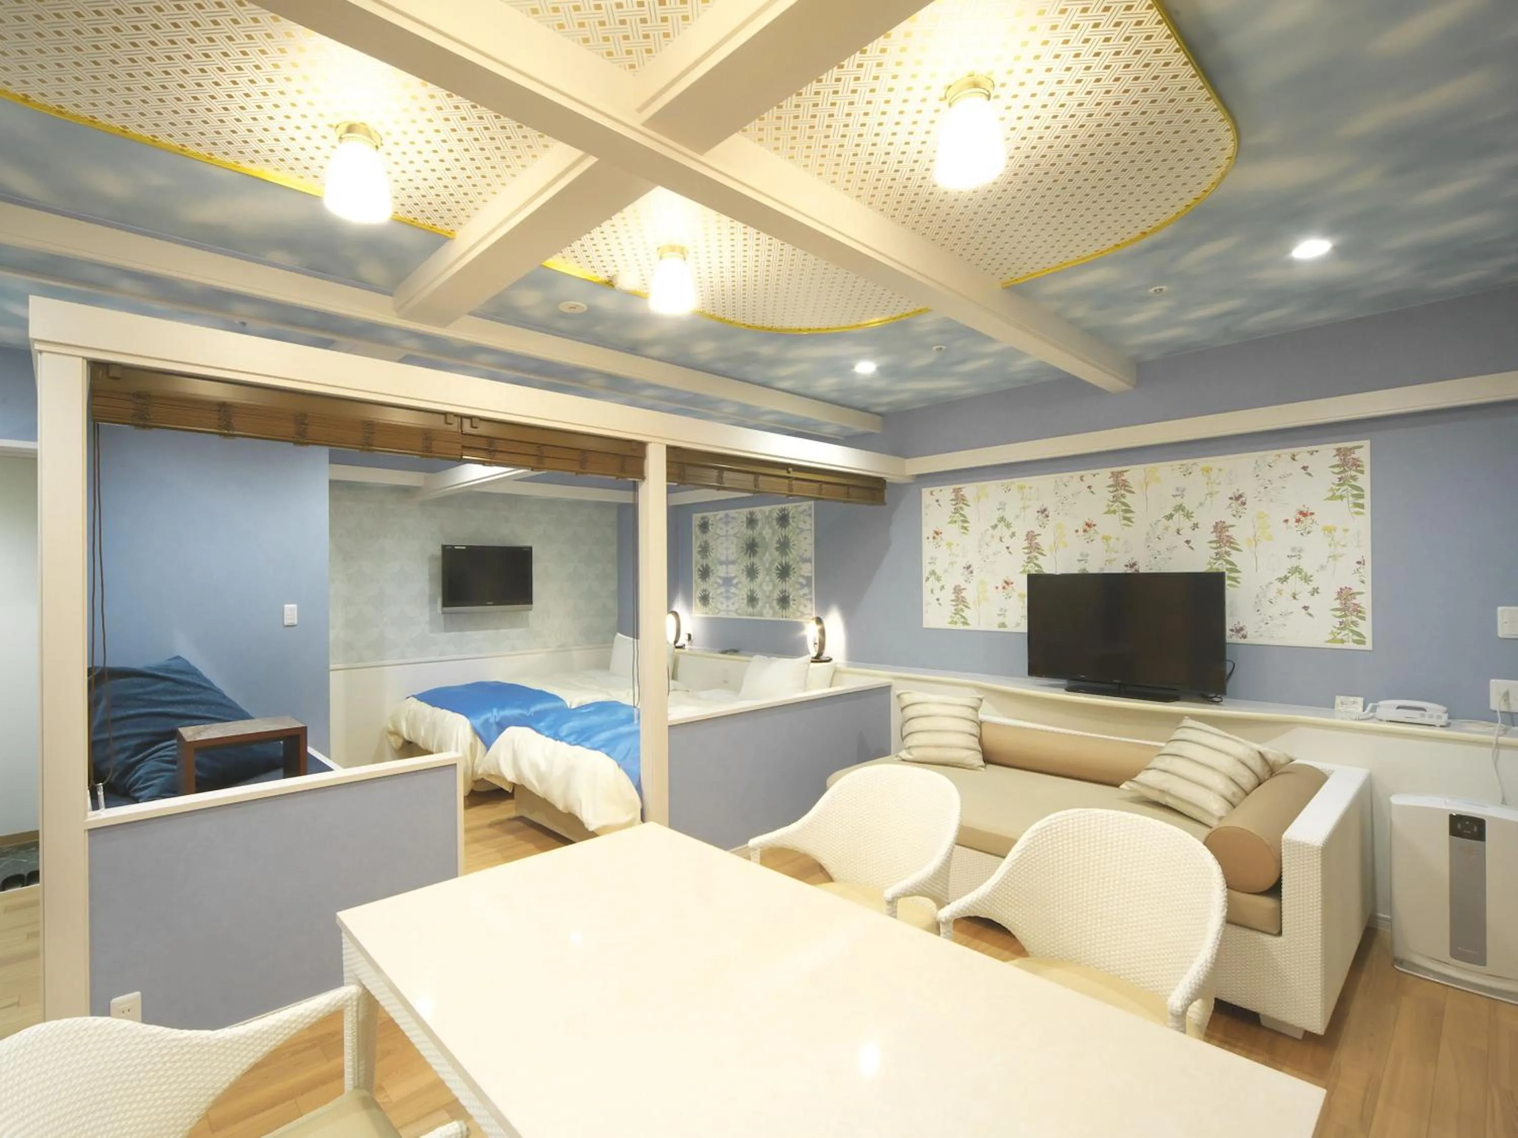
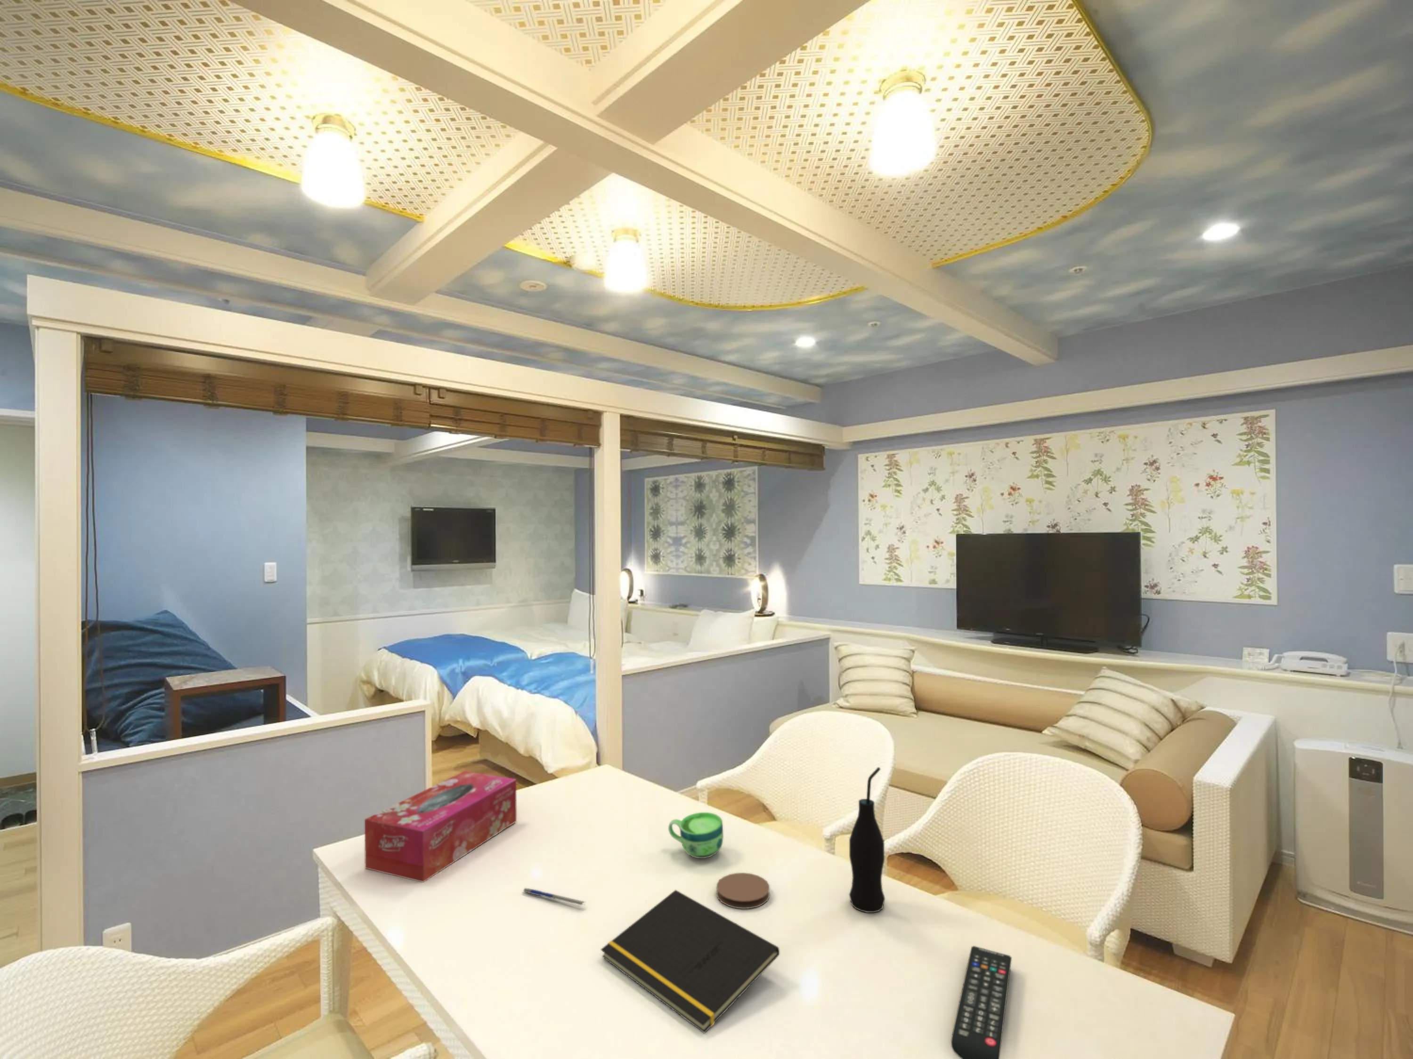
+ tissue box [364,771,517,883]
+ cup [668,812,724,859]
+ remote control [950,946,1012,1059]
+ coaster [715,872,770,909]
+ bottle [849,766,886,913]
+ notepad [601,890,780,1033]
+ pen [522,888,586,907]
